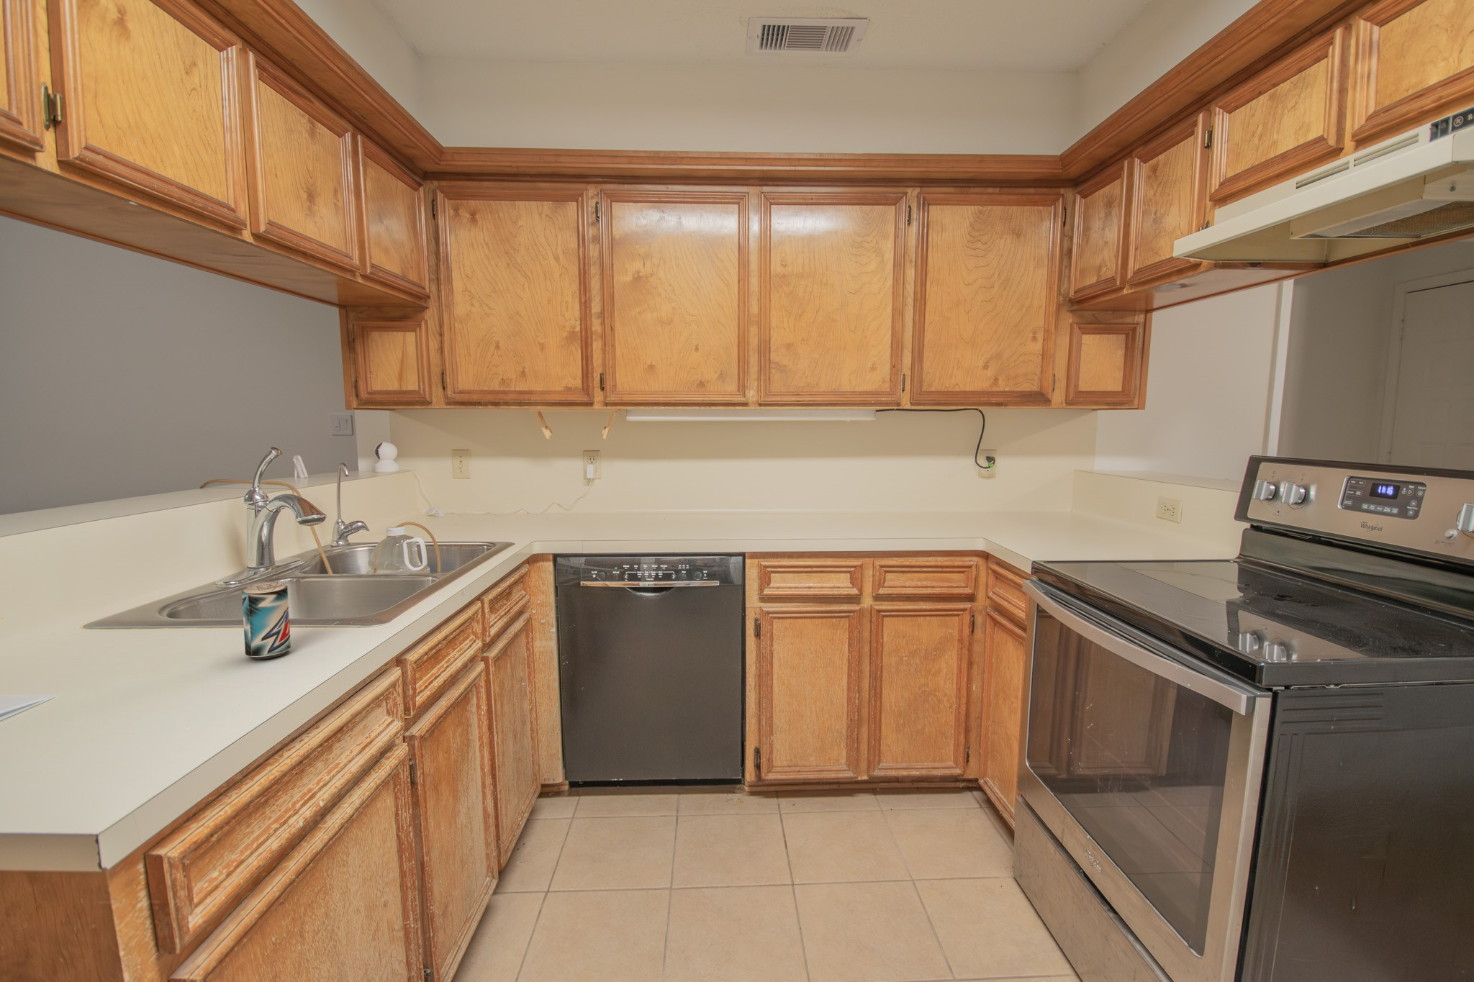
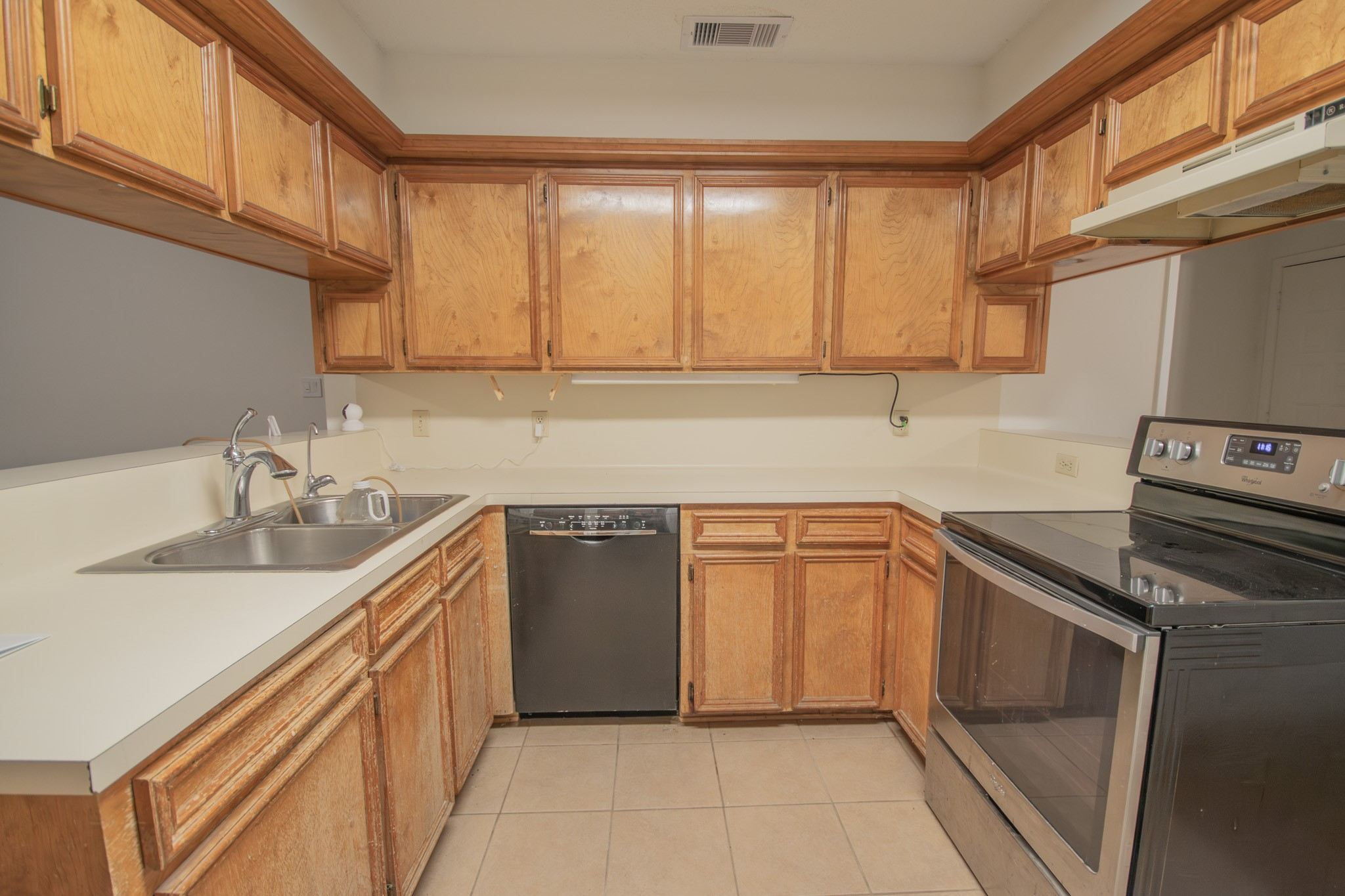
- beer can [241,581,292,661]
